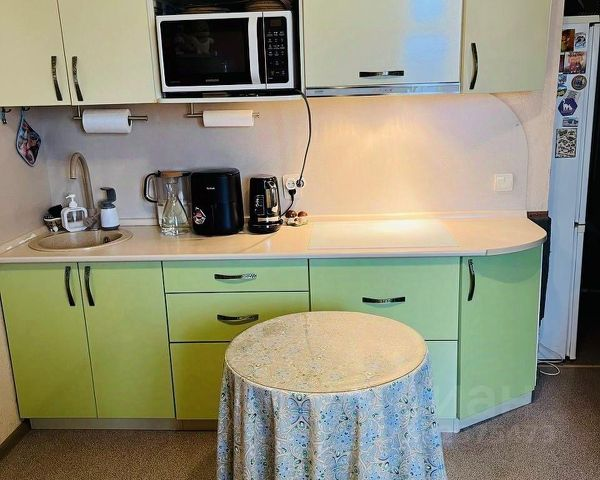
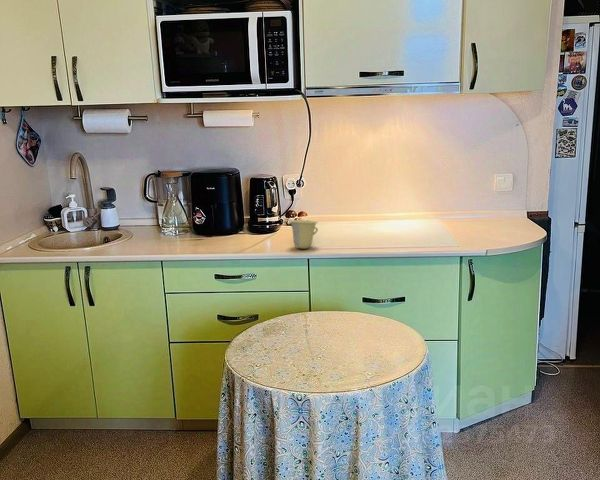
+ cup [288,219,319,249]
